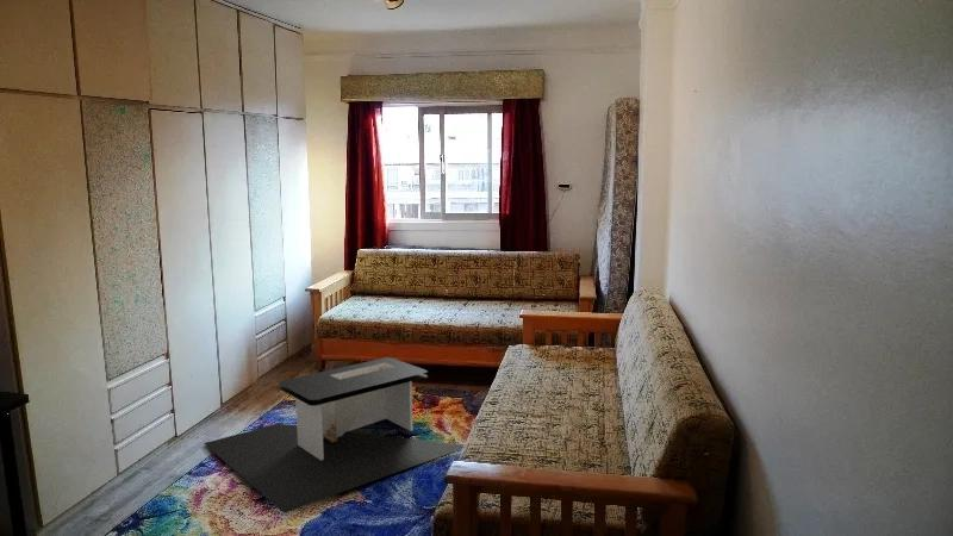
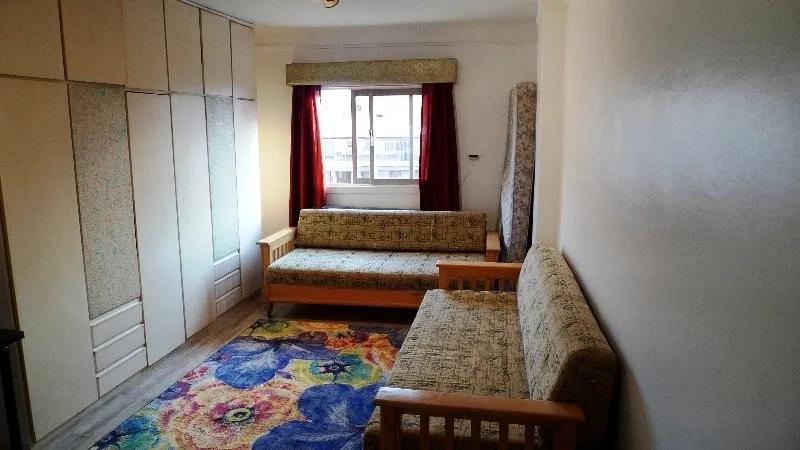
- coffee table [203,356,465,515]
